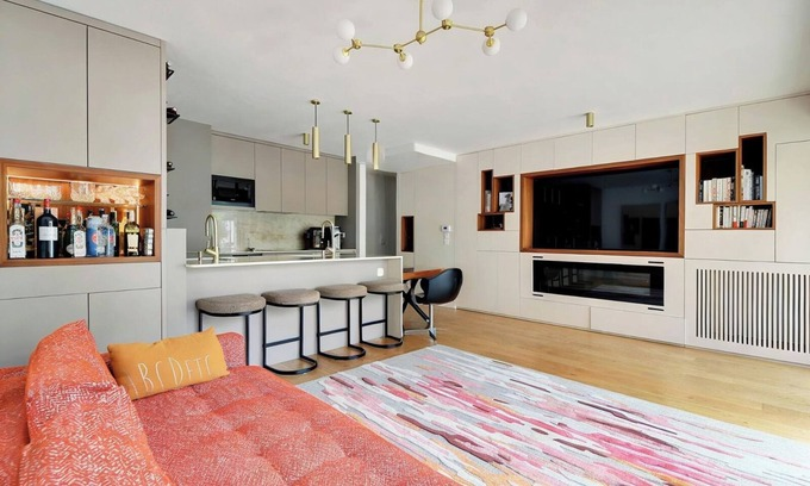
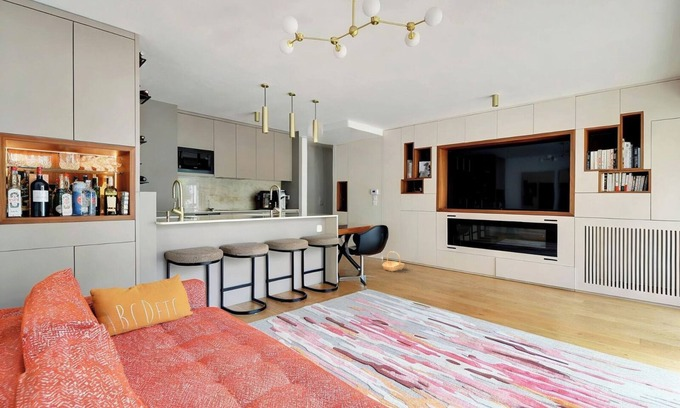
+ basket [381,250,405,272]
